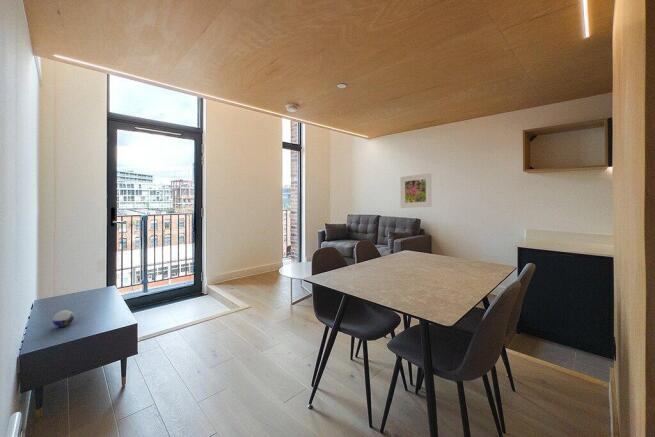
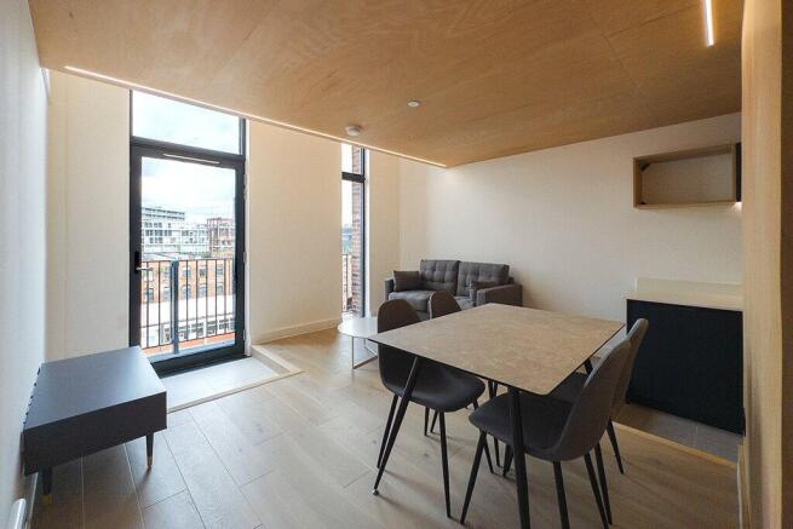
- decorative orb [51,309,75,328]
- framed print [400,172,432,209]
